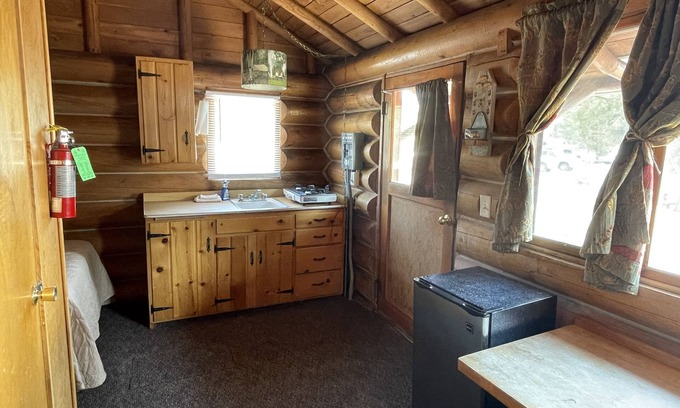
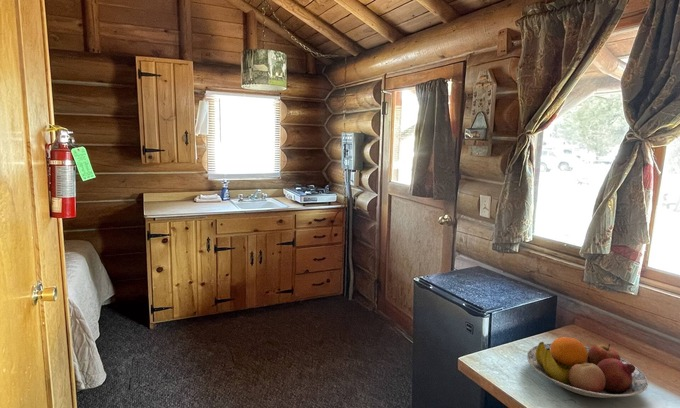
+ fruit bowl [526,336,649,399]
